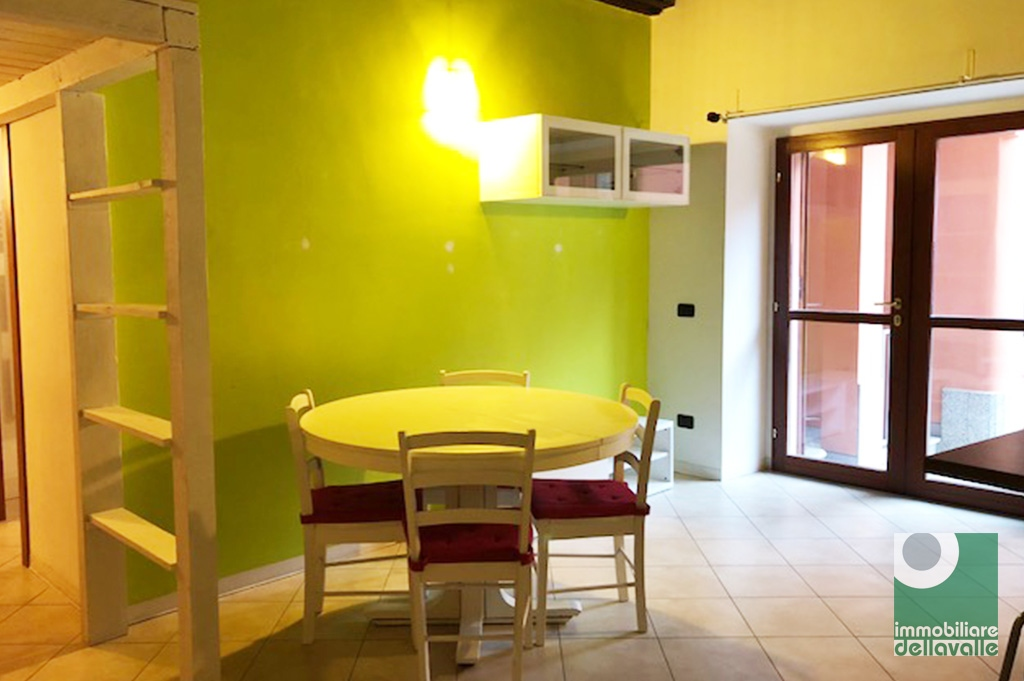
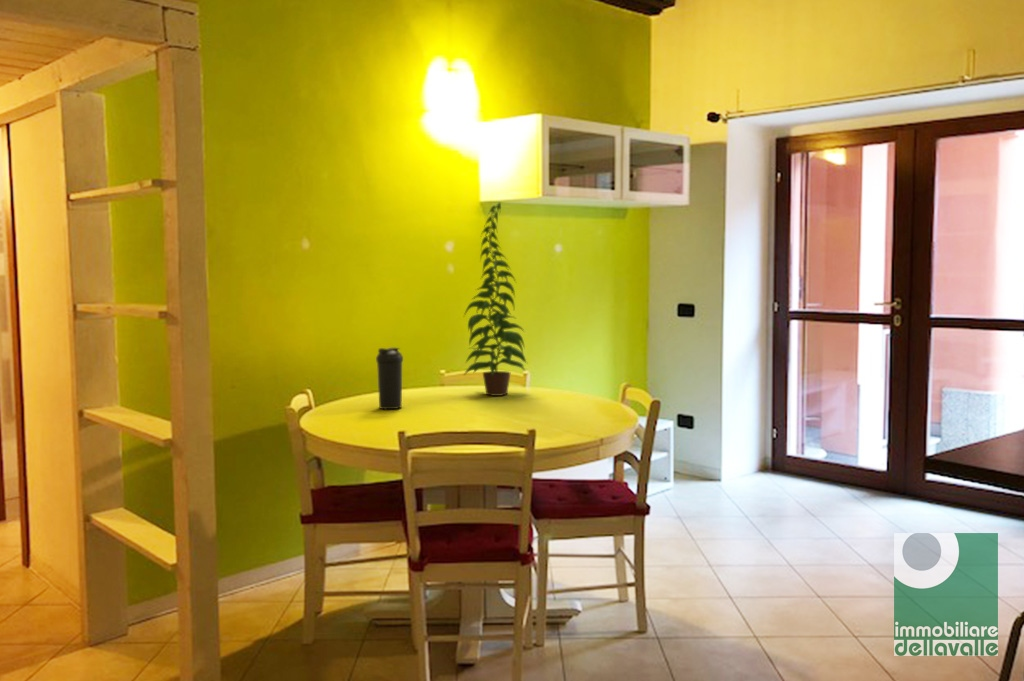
+ water bottle [375,347,404,410]
+ plant [462,201,528,397]
